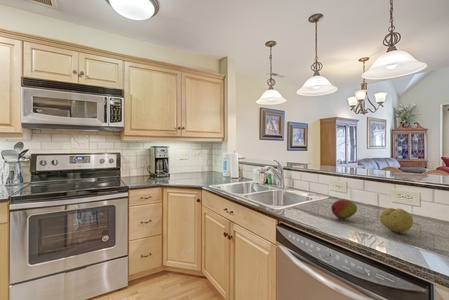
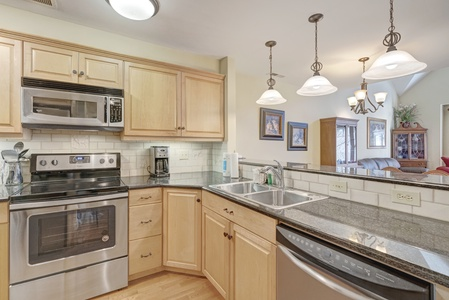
- fruit [330,198,358,220]
- fruit [379,207,414,233]
